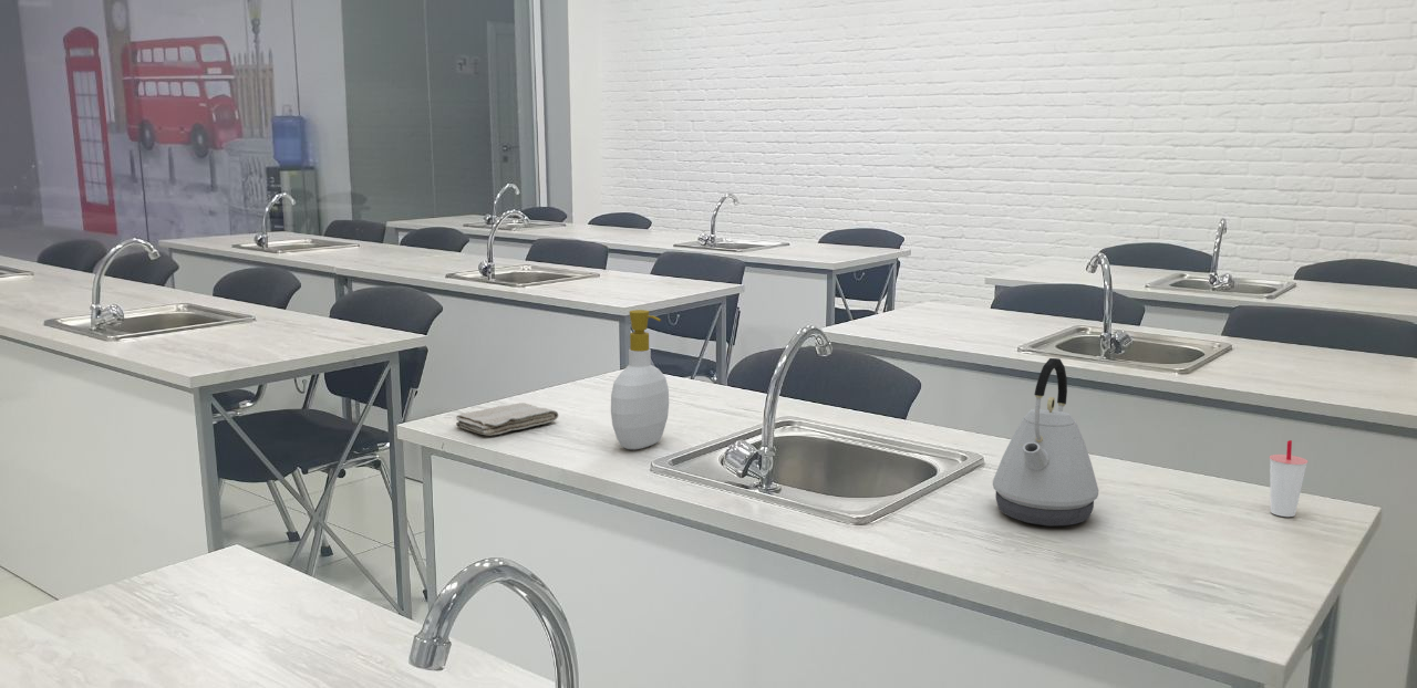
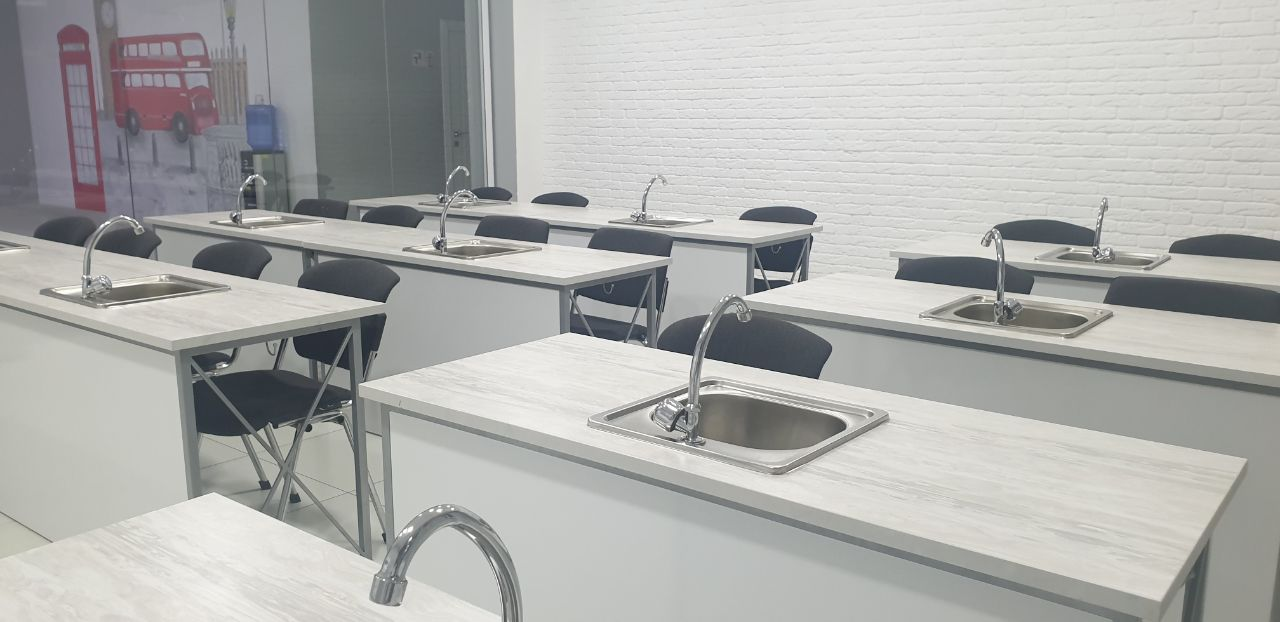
- cup [1269,439,1309,518]
- washcloth [455,402,559,437]
- soap bottle [610,309,670,450]
- kettle [992,357,1099,528]
